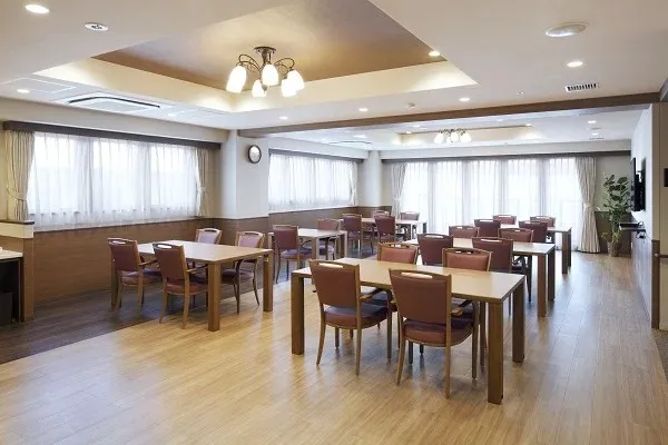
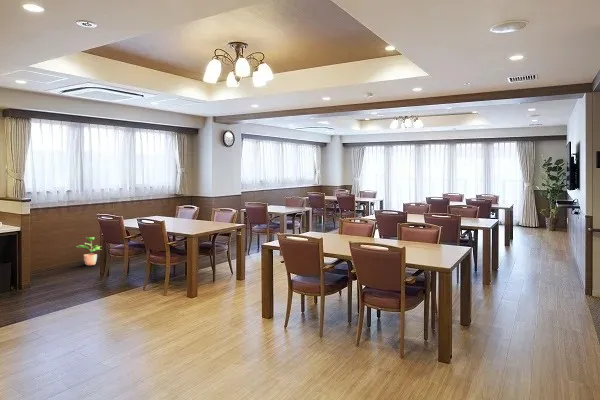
+ potted plant [75,236,101,266]
